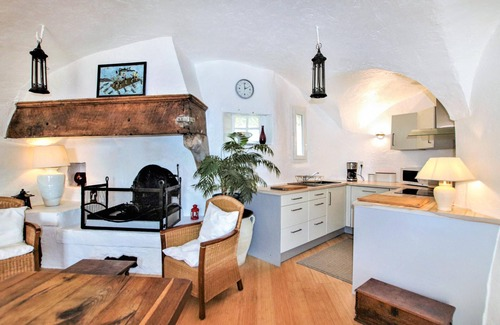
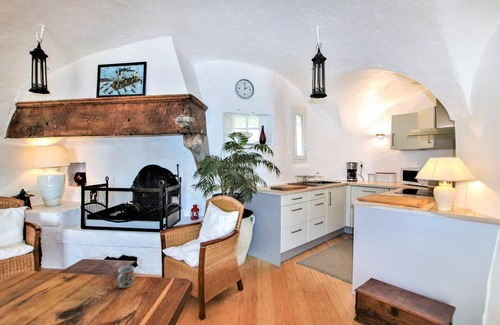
+ cup [116,265,135,289]
